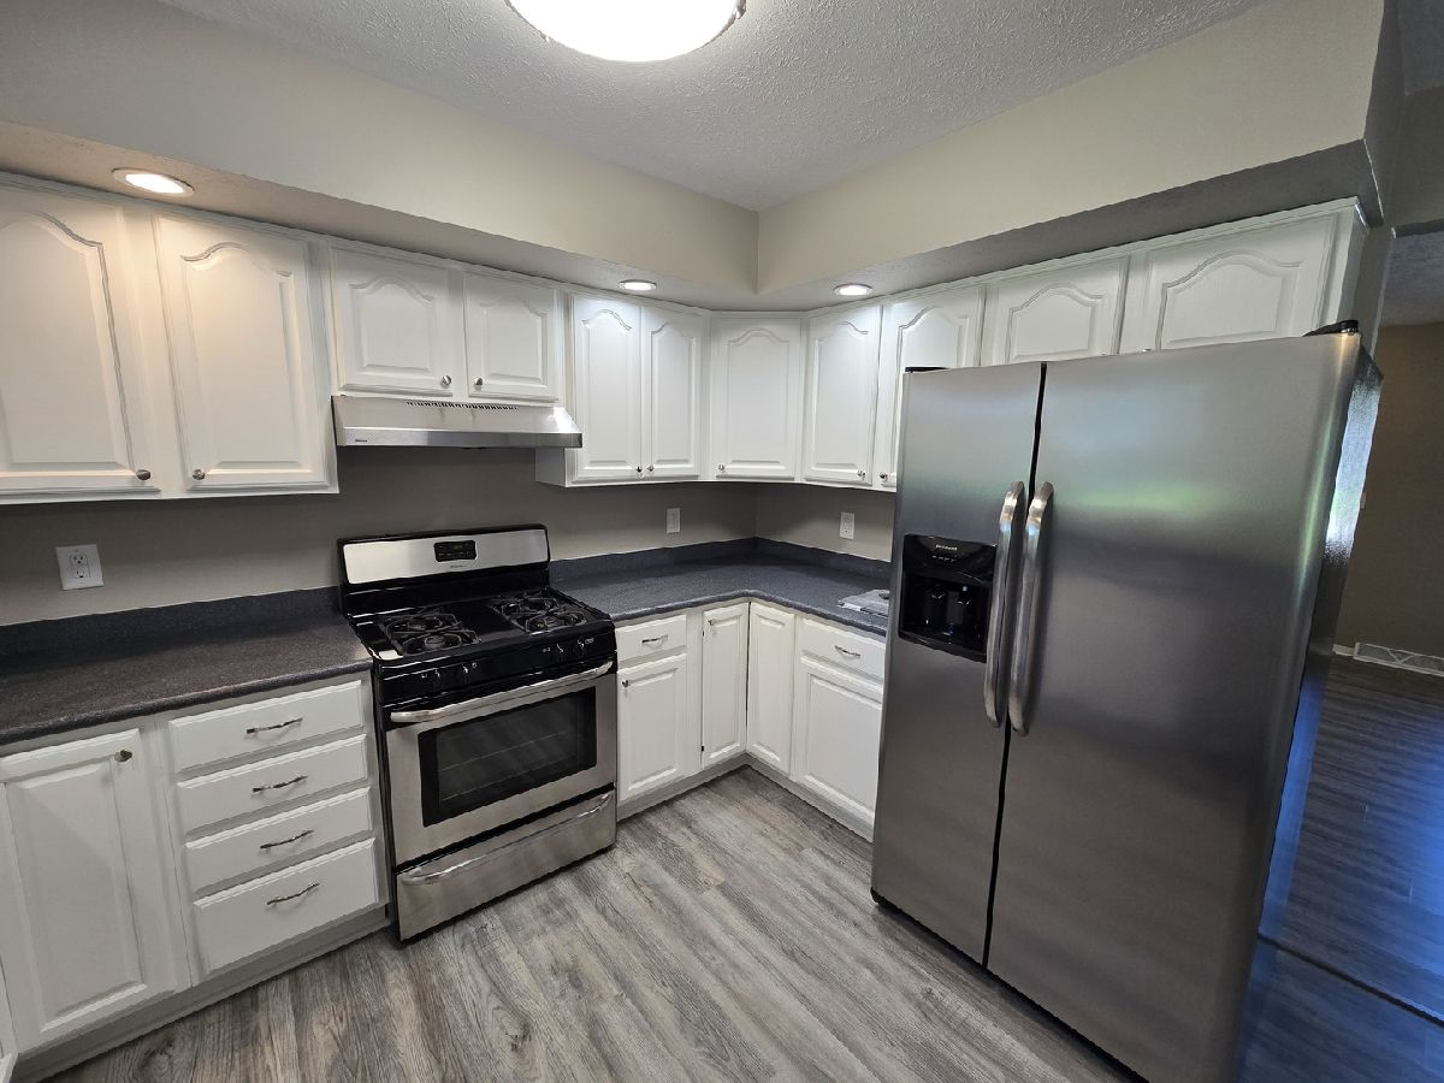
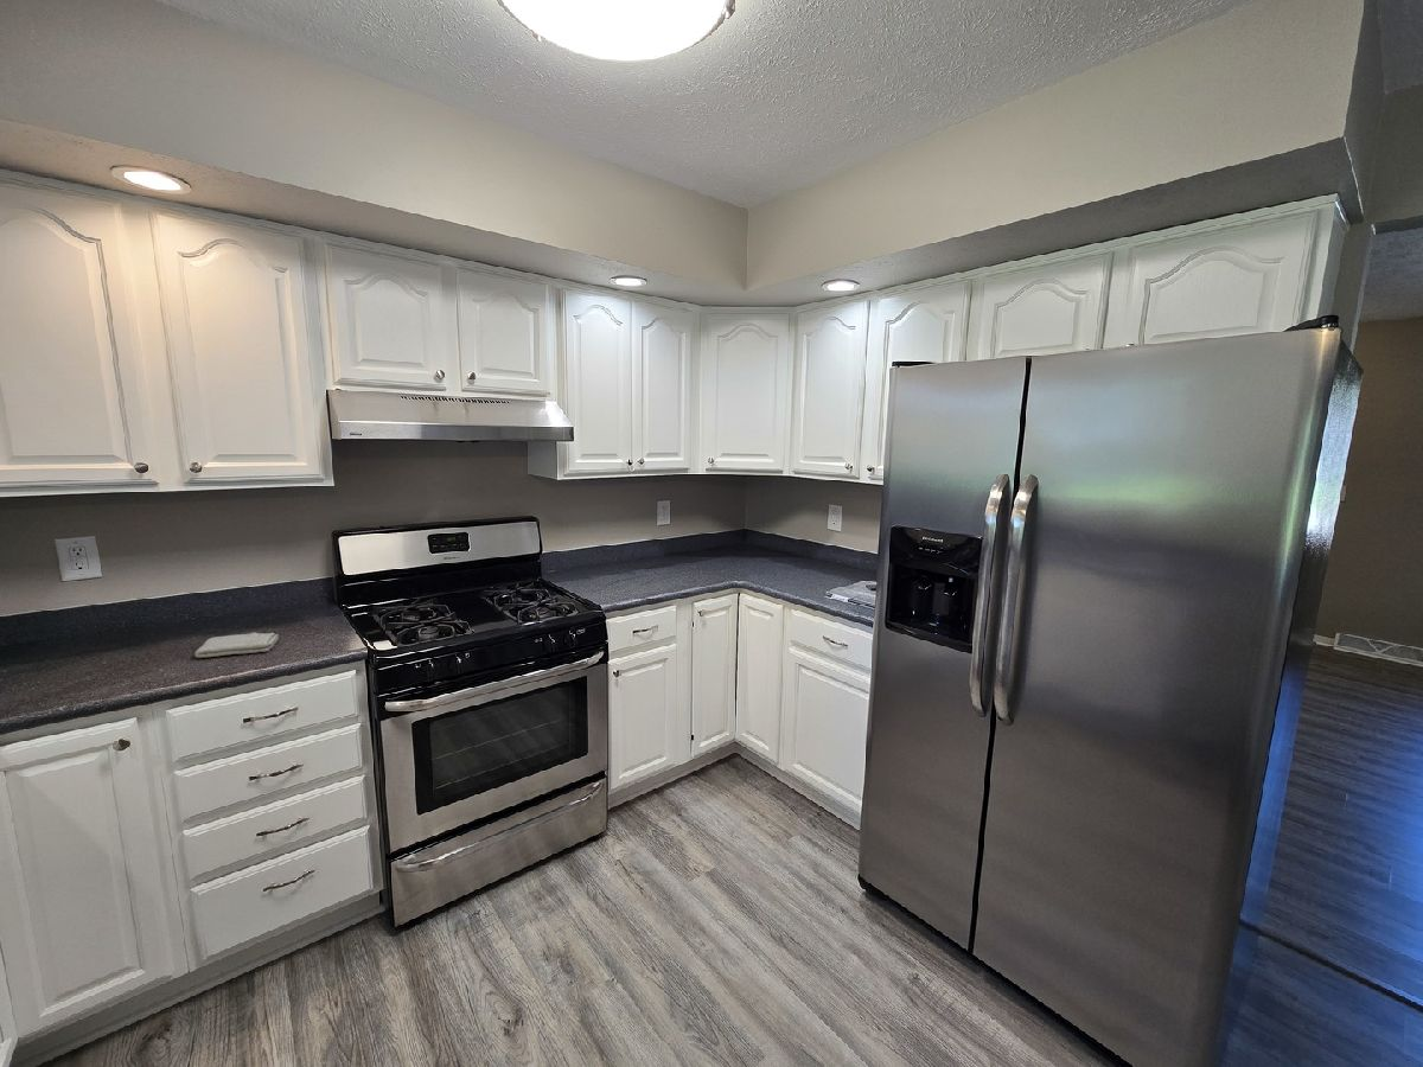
+ washcloth [193,632,280,659]
